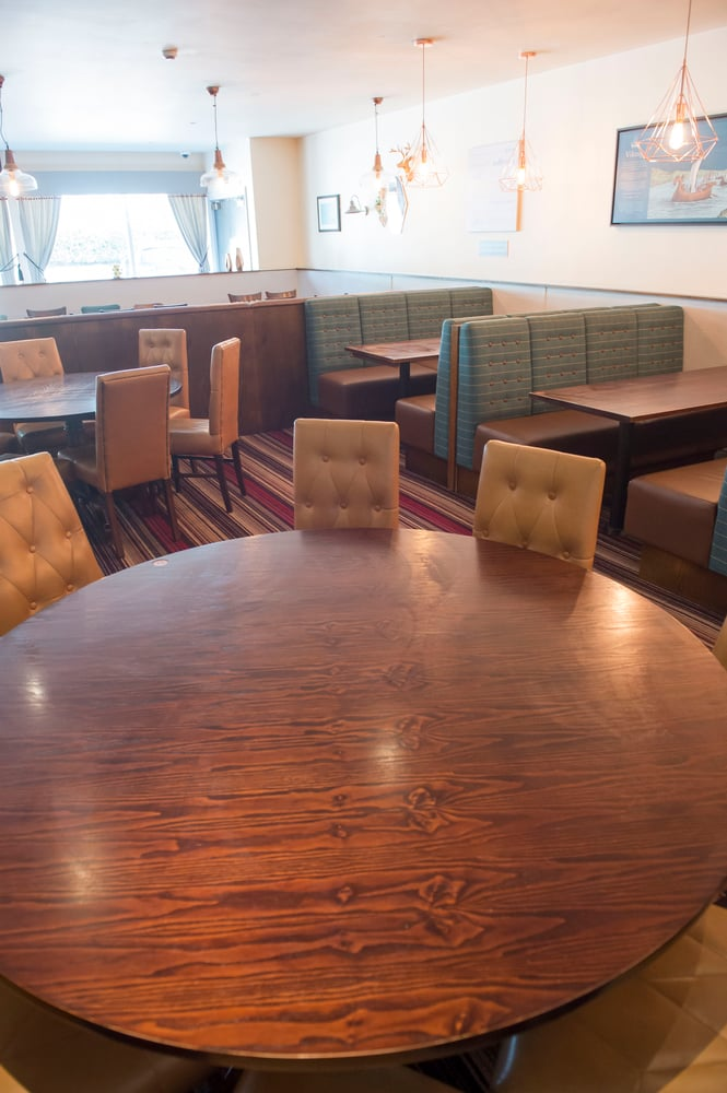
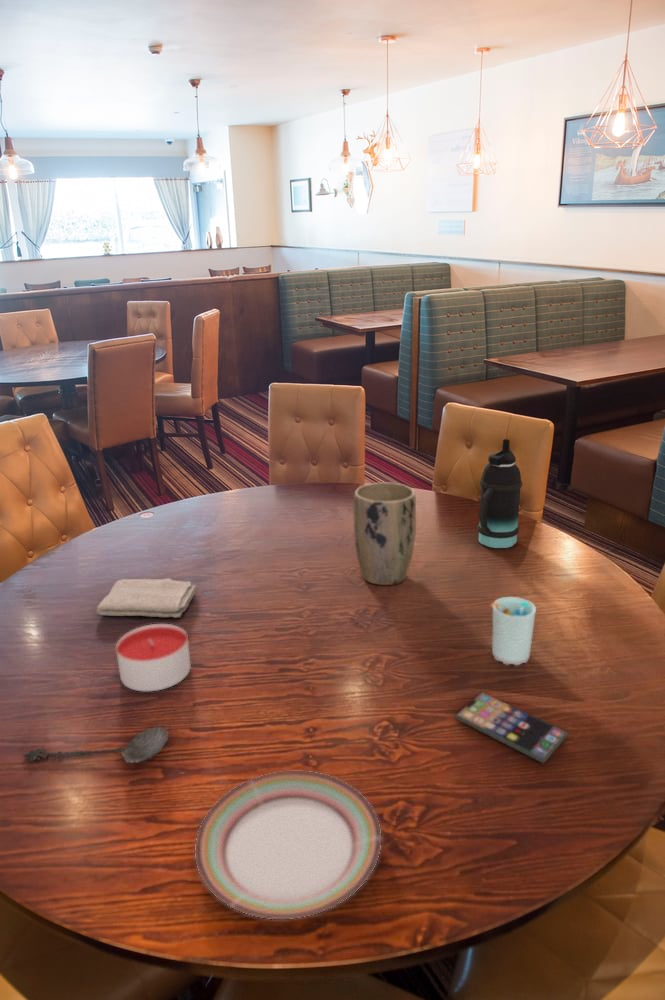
+ washcloth [95,577,197,619]
+ plant pot [353,481,417,586]
+ spoon [22,726,170,764]
+ smartphone [454,691,569,765]
+ bottle [476,438,524,549]
+ cup [490,596,537,666]
+ candle [115,623,192,692]
+ plate [194,770,382,920]
